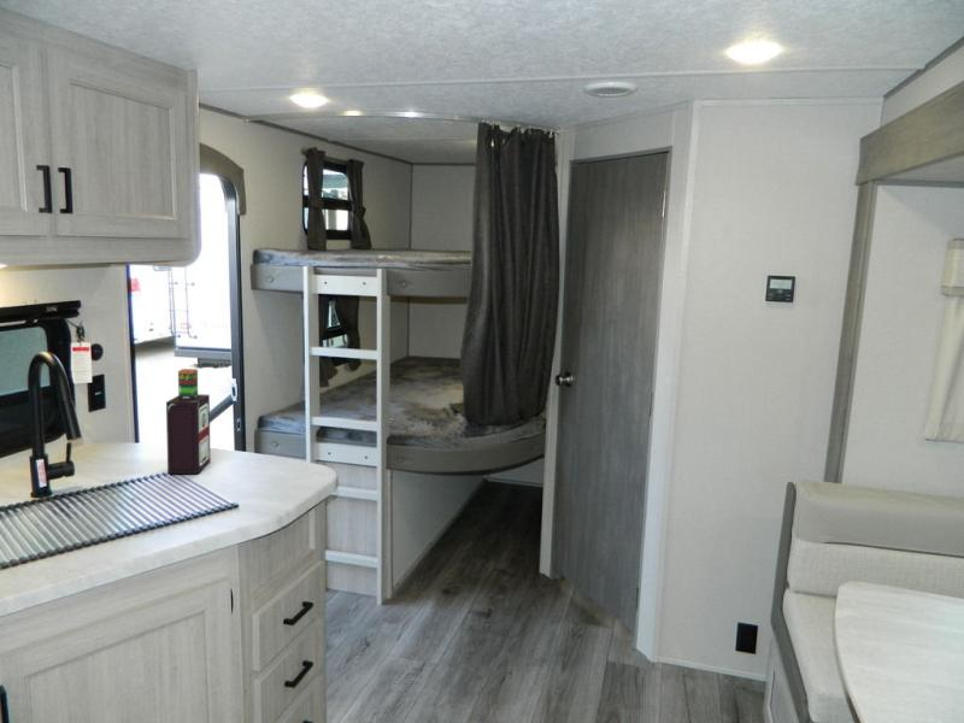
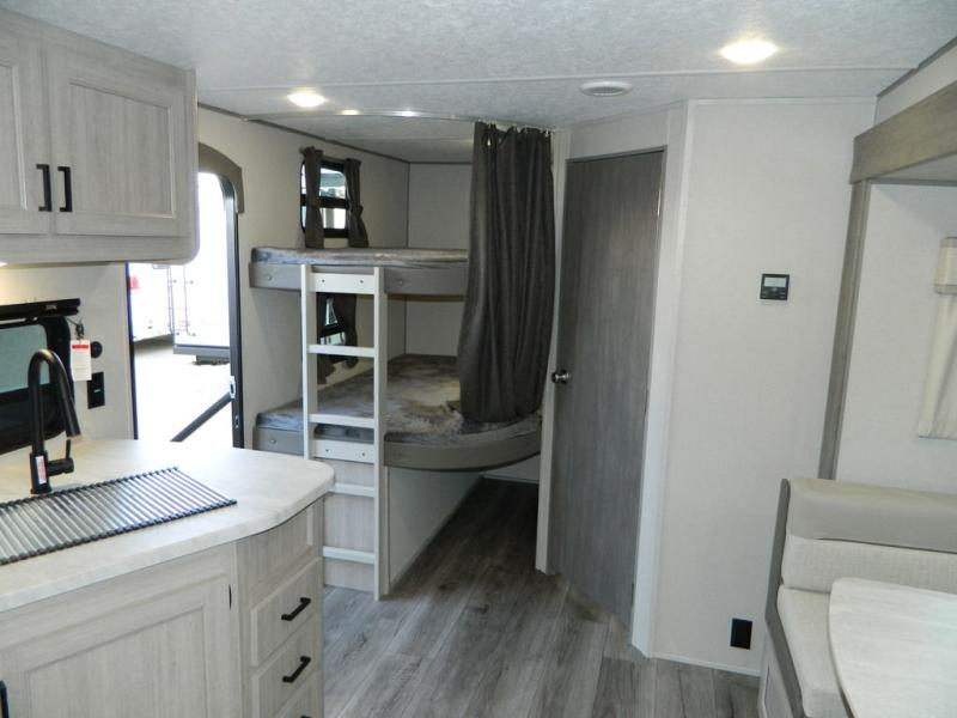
- bottle [165,368,212,475]
